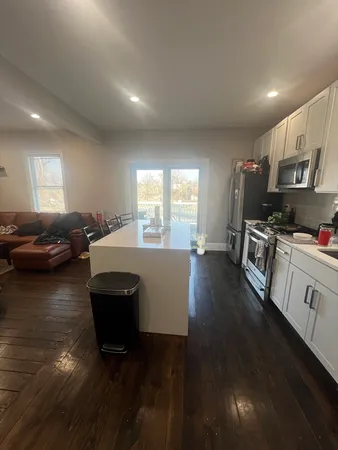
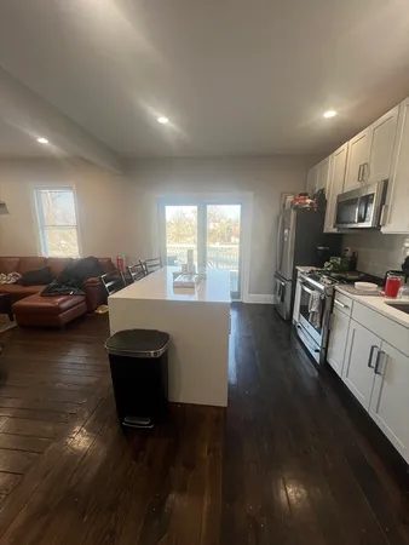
- potted plant [190,231,209,255]
